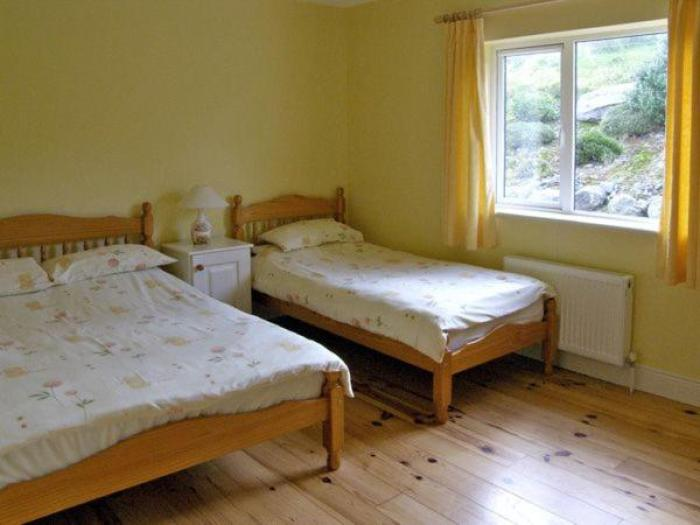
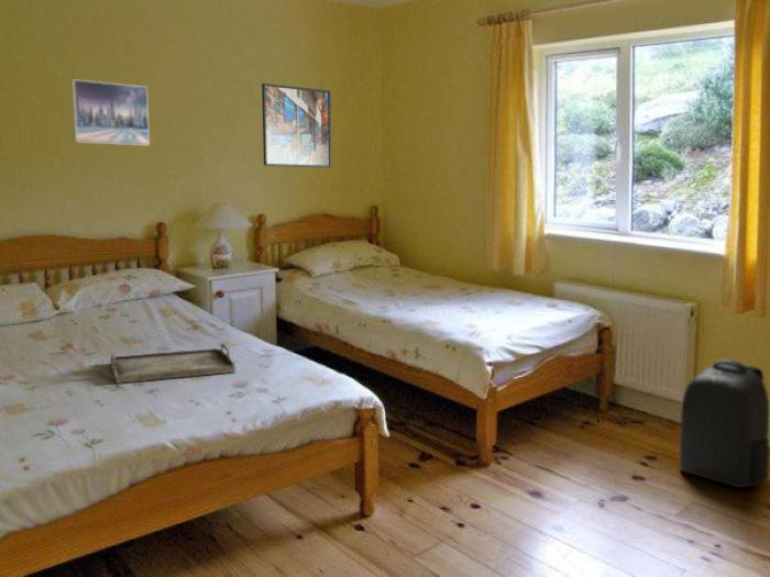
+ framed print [70,78,151,147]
+ backpack [679,358,770,489]
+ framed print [261,82,332,169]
+ serving tray [109,343,237,385]
